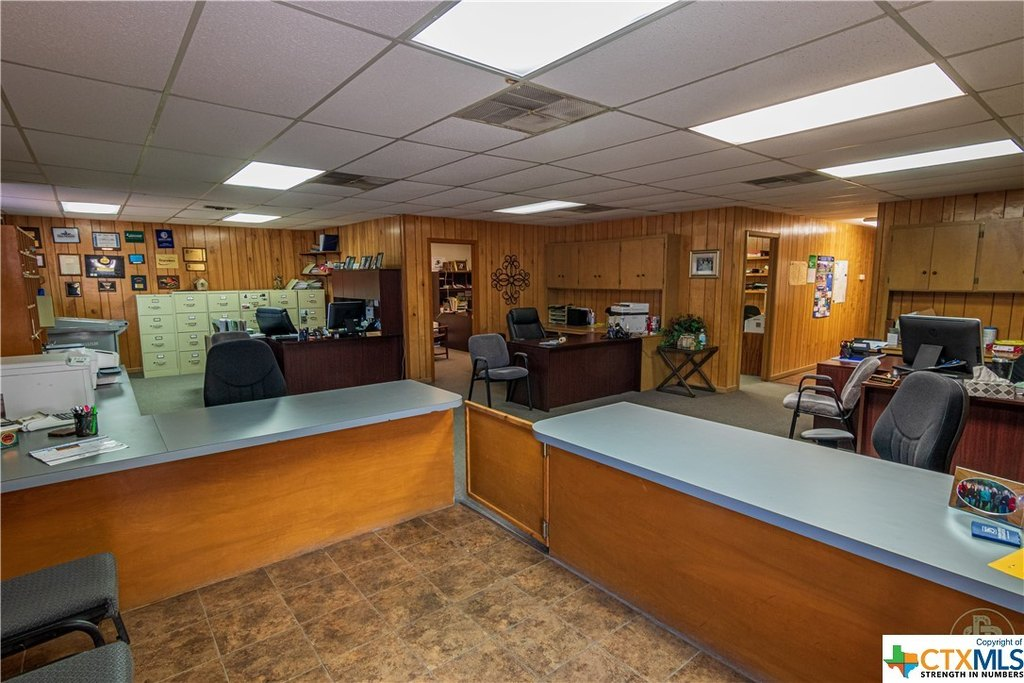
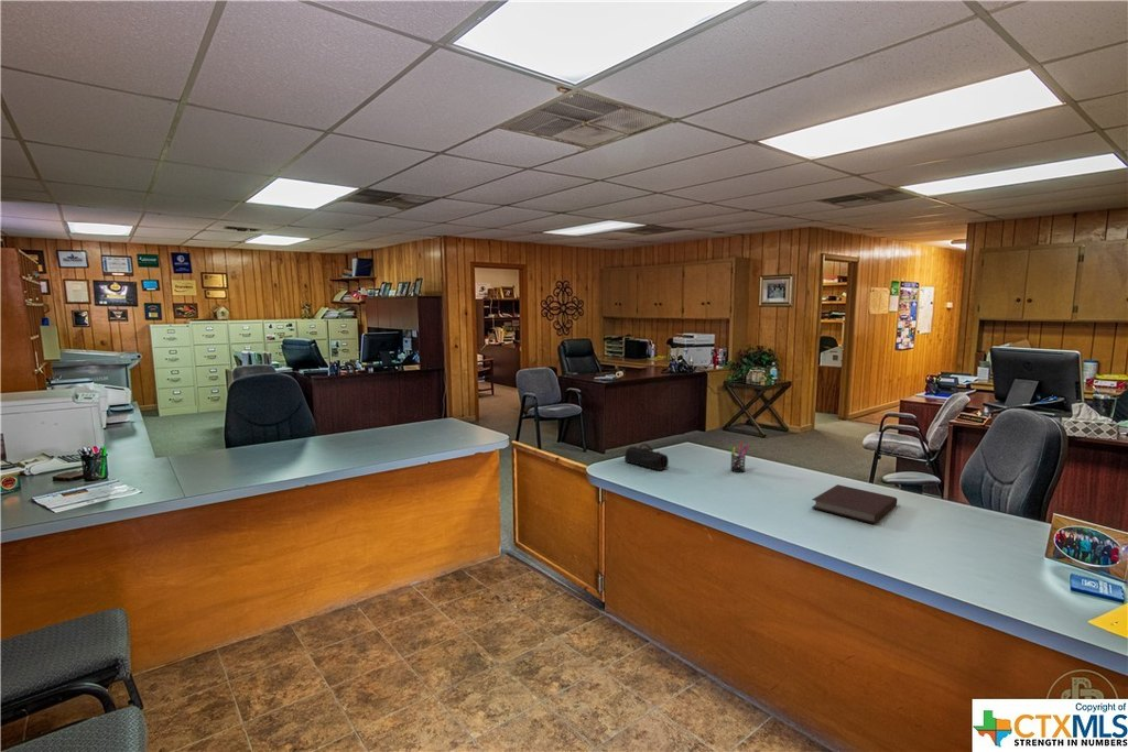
+ pen holder [727,440,749,473]
+ notebook [811,483,898,524]
+ pencil case [623,443,670,471]
